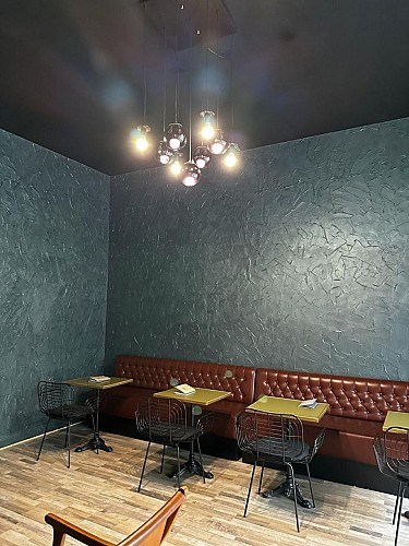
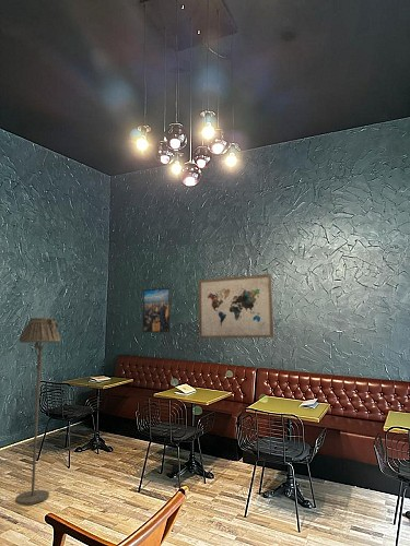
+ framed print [142,287,172,334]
+ wall art [198,273,274,340]
+ floor lamp [14,317,61,506]
